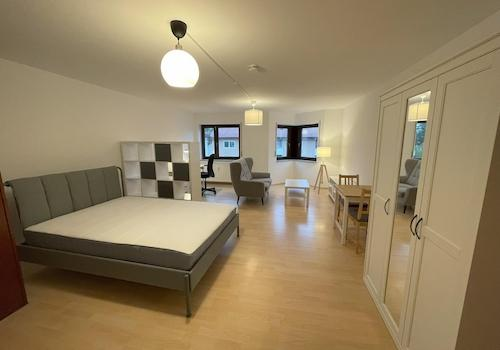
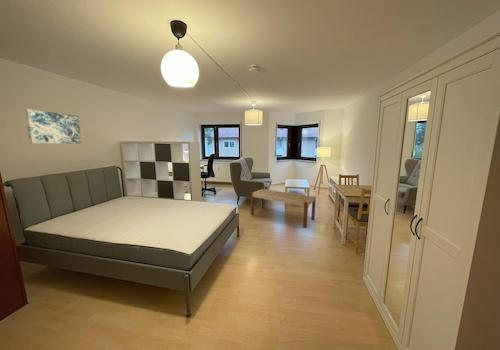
+ bench [250,188,317,228]
+ wall art [24,108,82,145]
